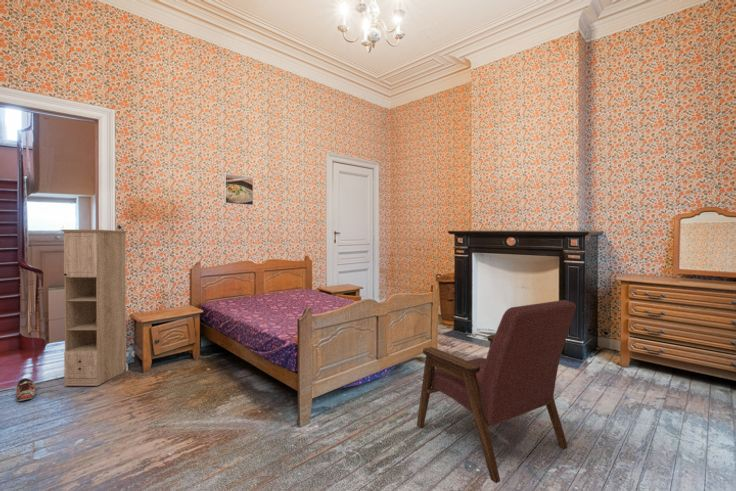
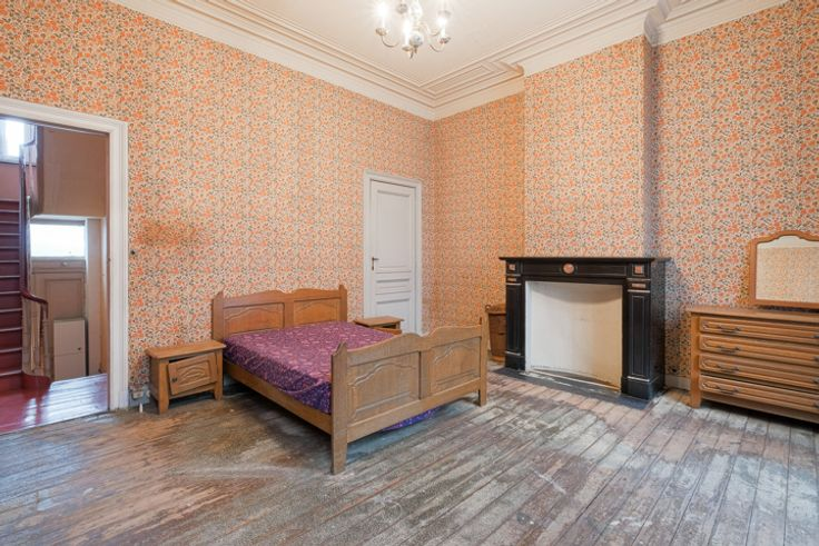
- armchair [416,299,577,484]
- storage cabinet [60,229,128,387]
- shoe [15,377,36,402]
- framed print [223,172,254,206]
